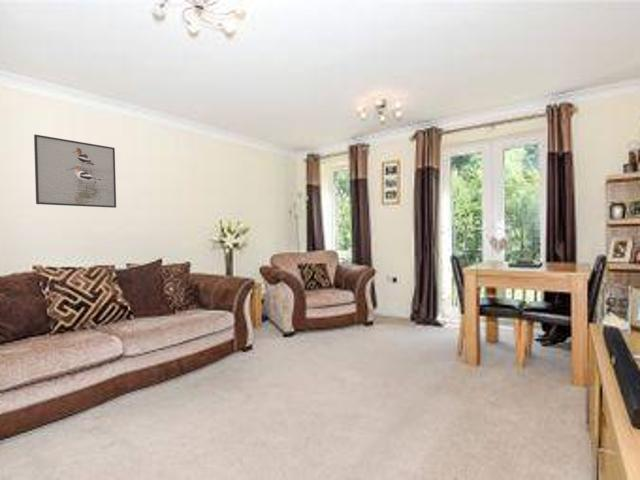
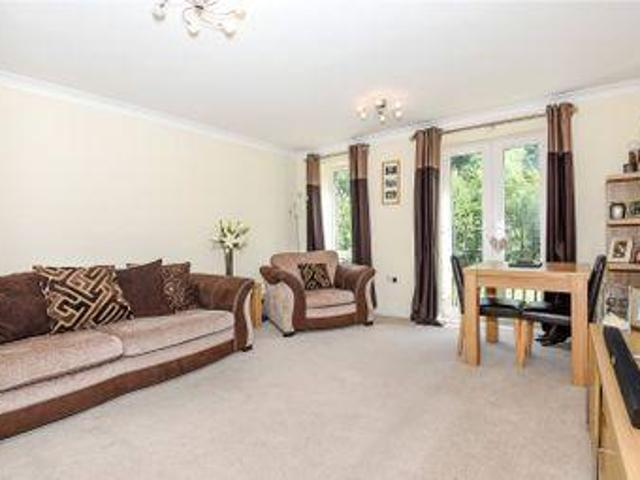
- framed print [33,134,117,209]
